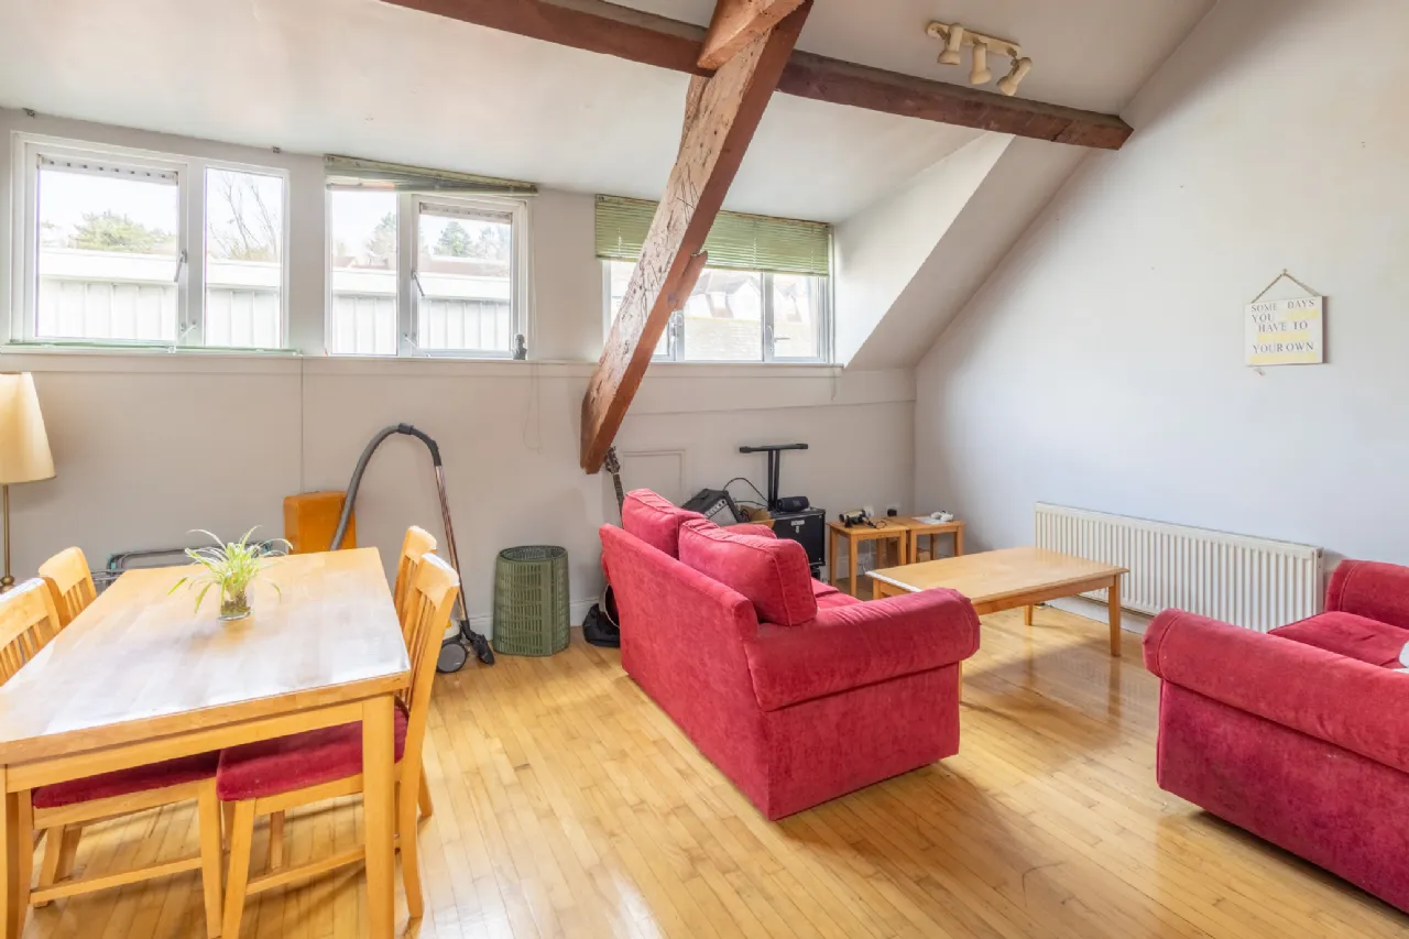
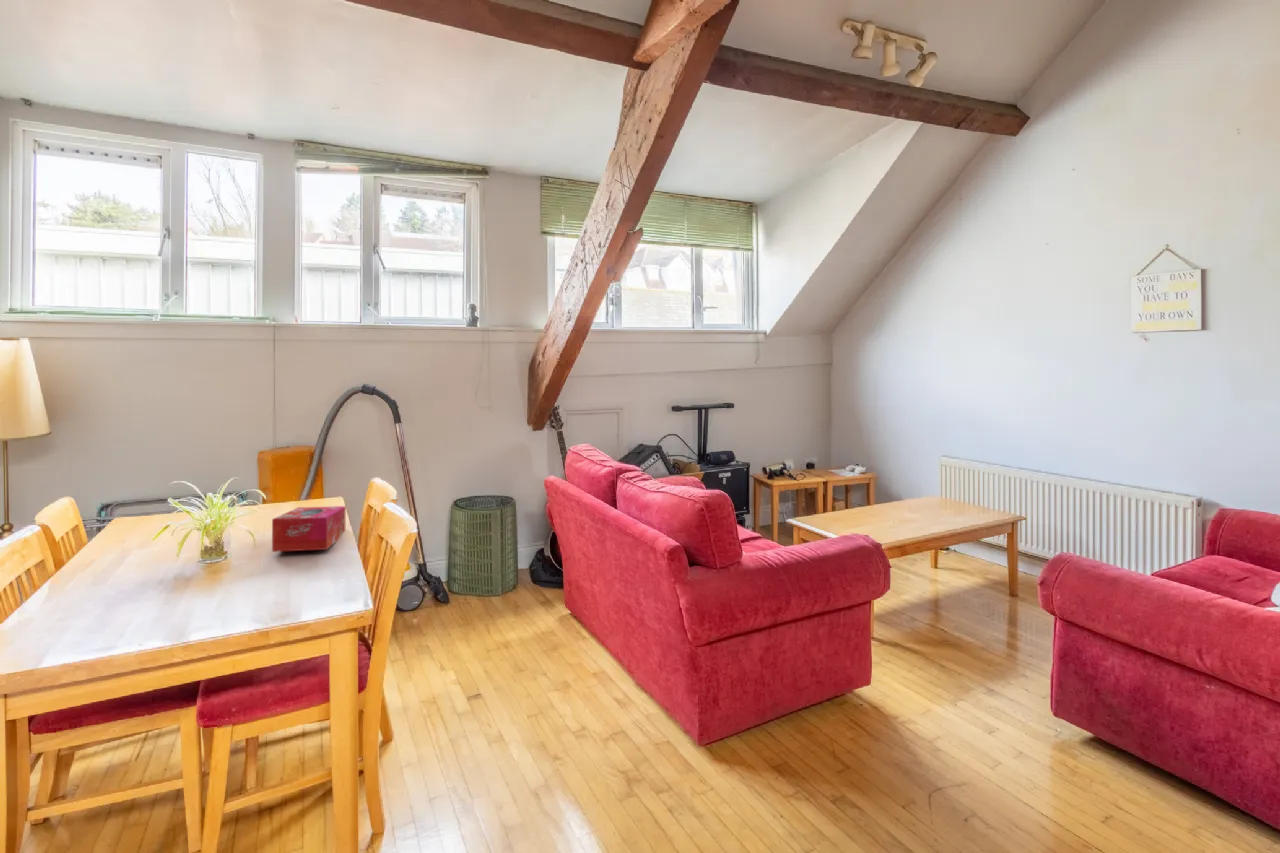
+ tissue box [271,505,347,553]
